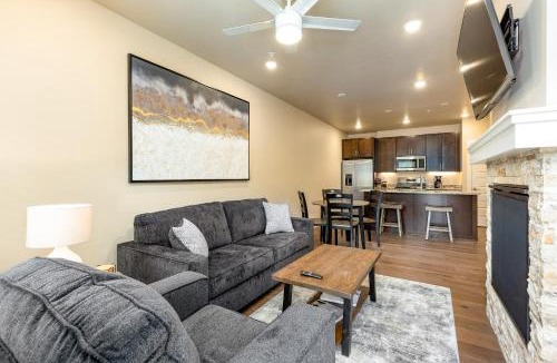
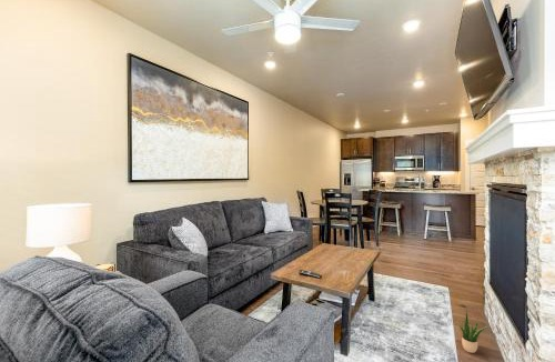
+ potted plant [457,309,490,354]
